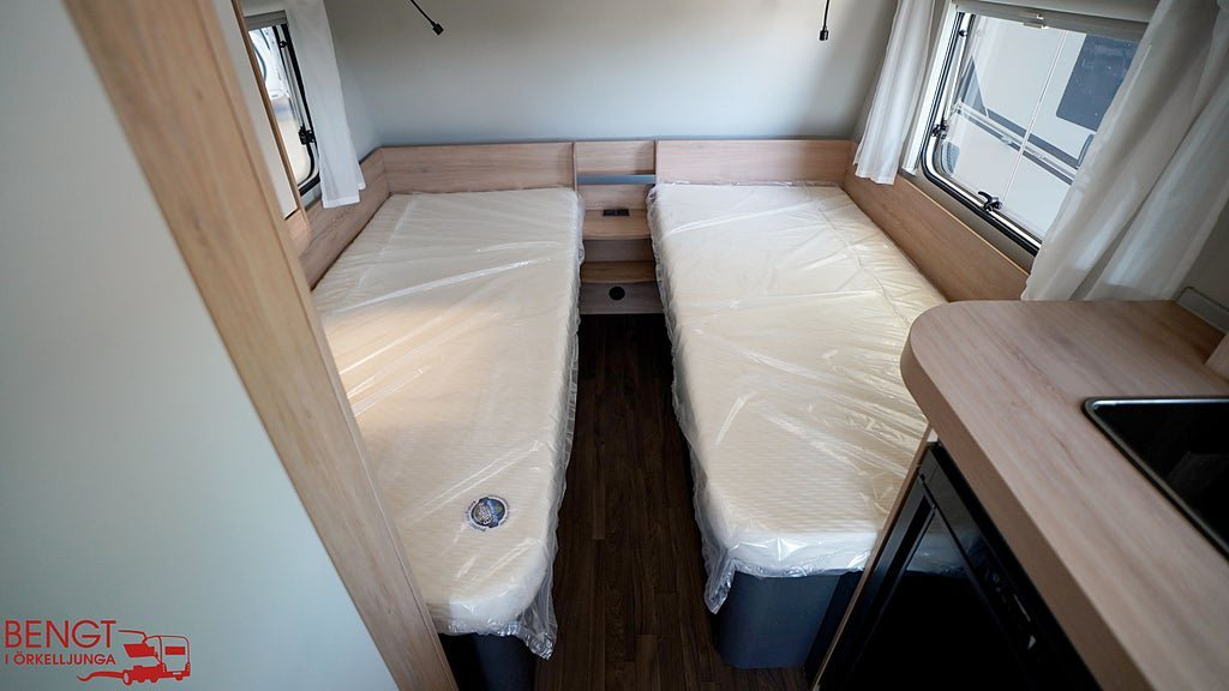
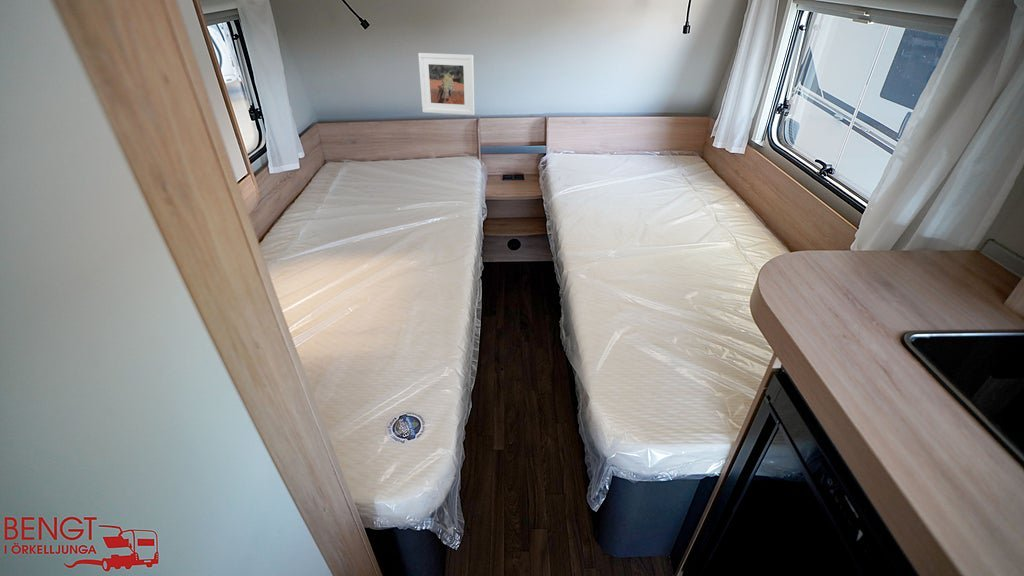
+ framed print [417,52,475,116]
